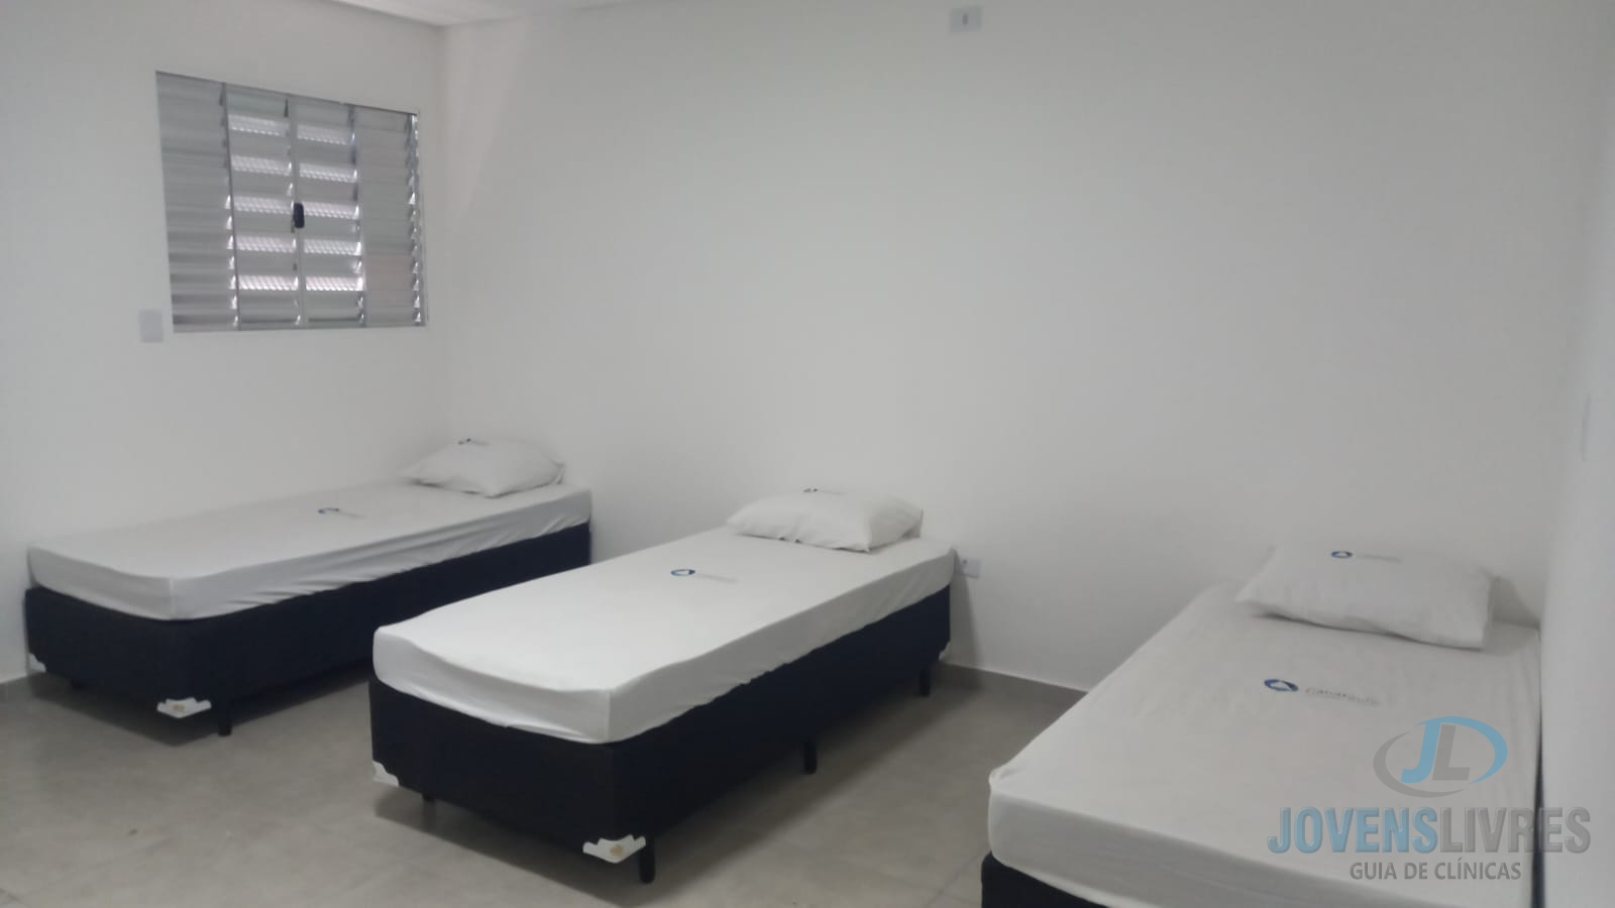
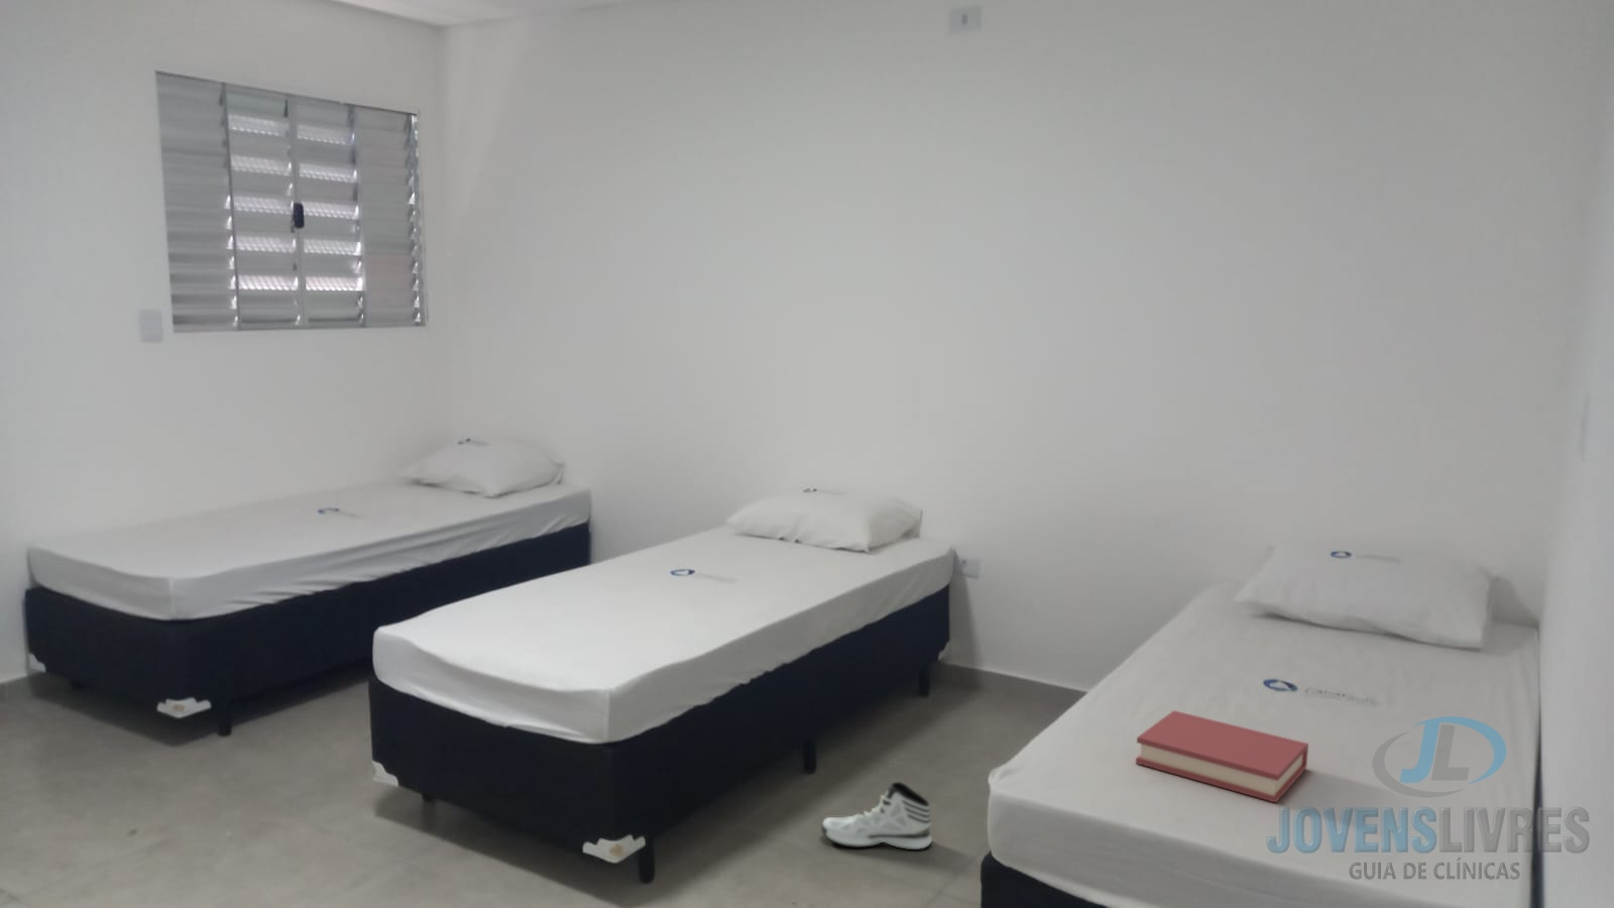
+ sneaker [820,781,933,850]
+ hardback book [1135,710,1309,804]
